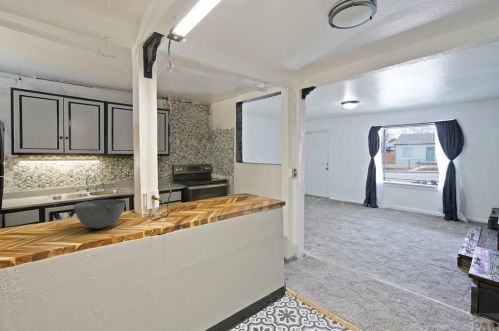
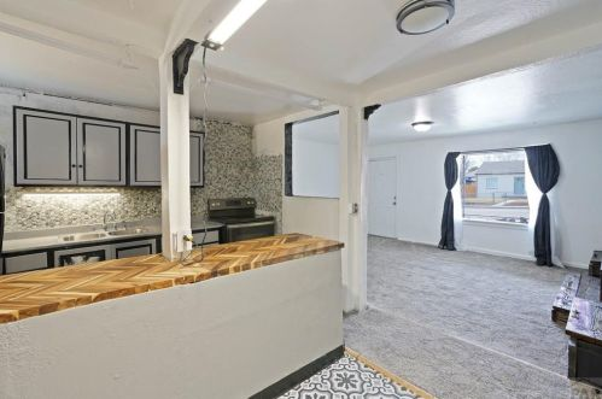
- bowl [73,198,127,230]
